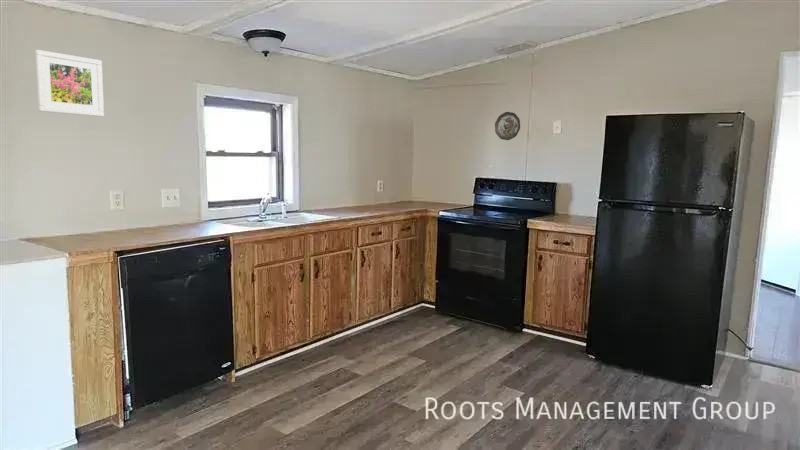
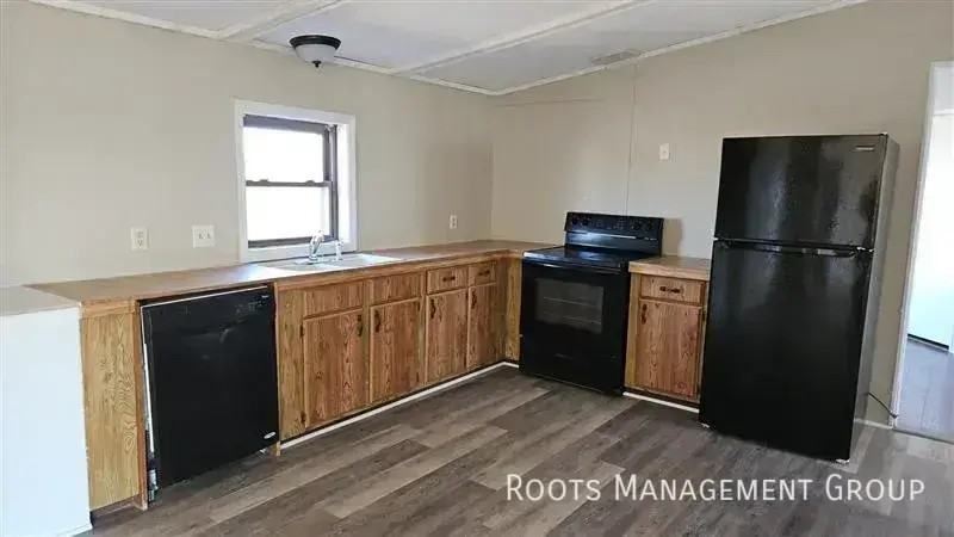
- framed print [34,49,105,118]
- decorative plate [494,111,521,141]
